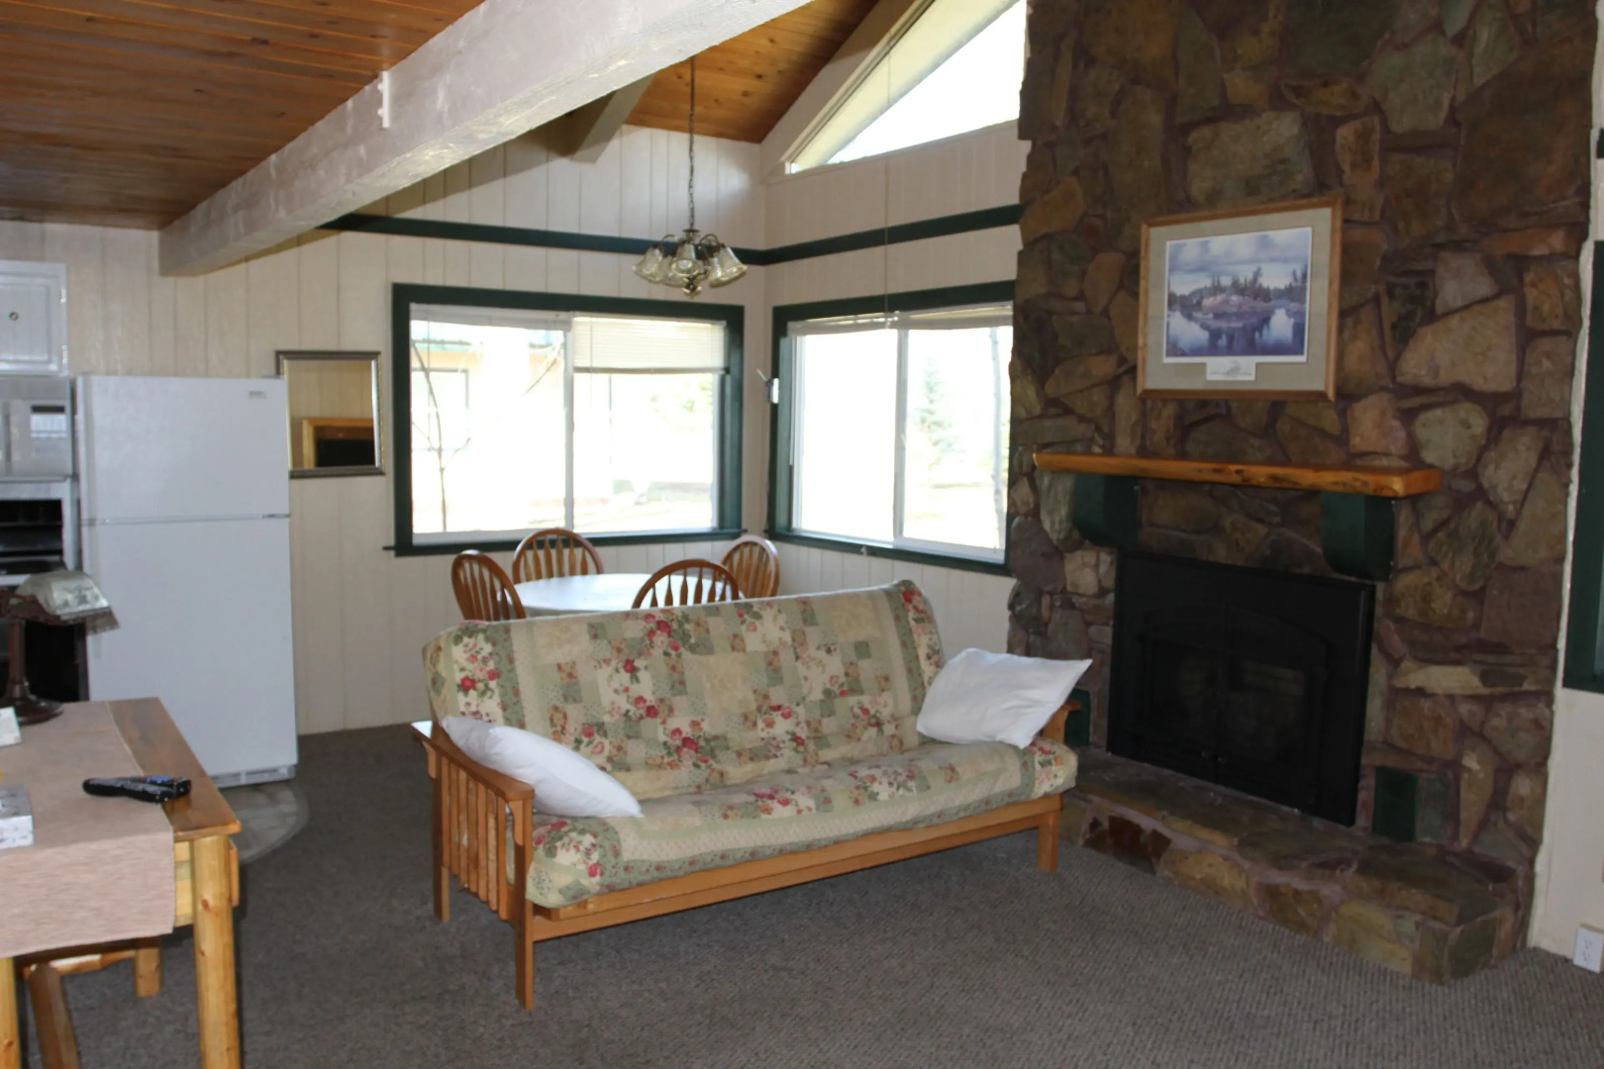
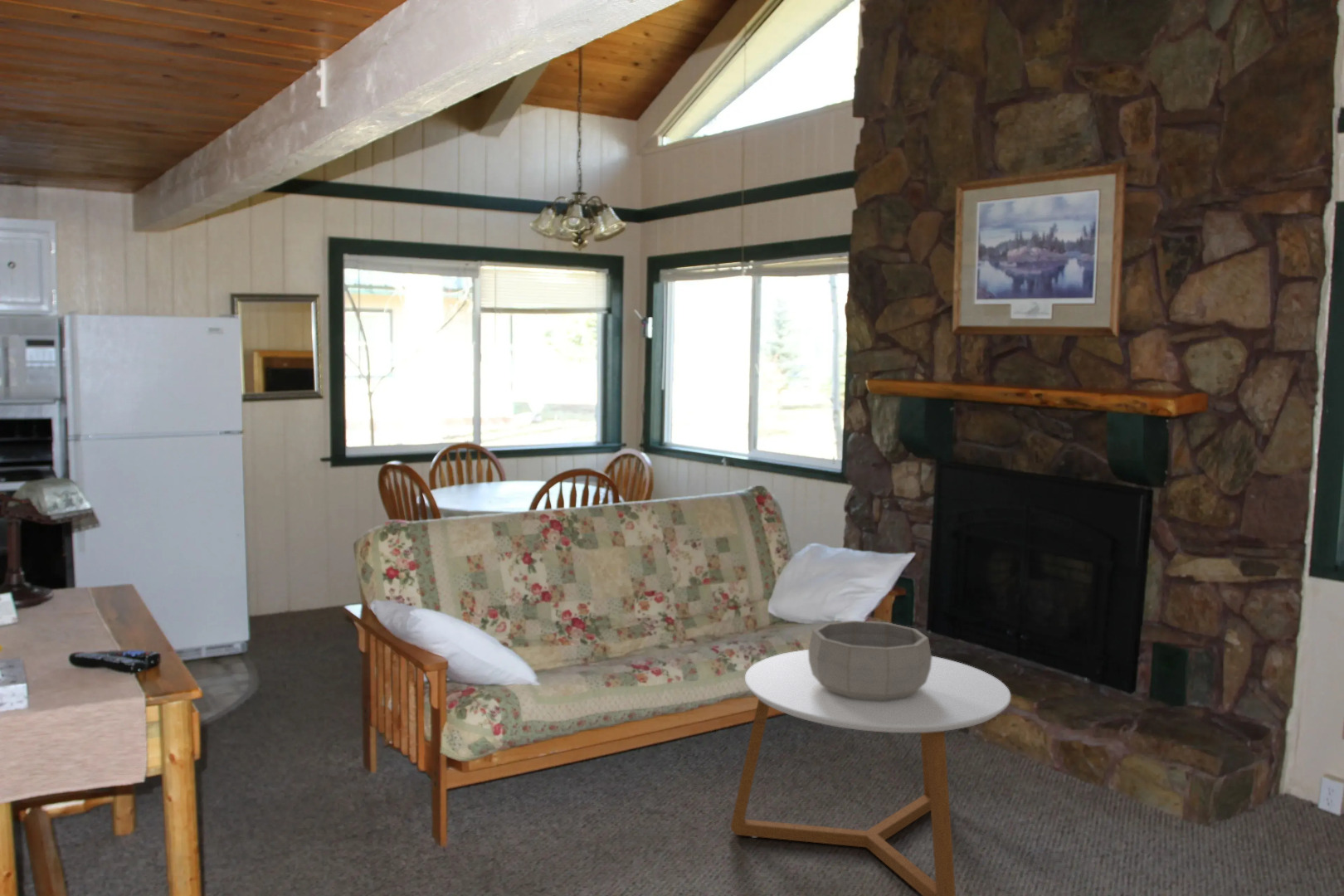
+ decorative bowl [807,620,933,702]
+ coffee table [730,649,1011,896]
